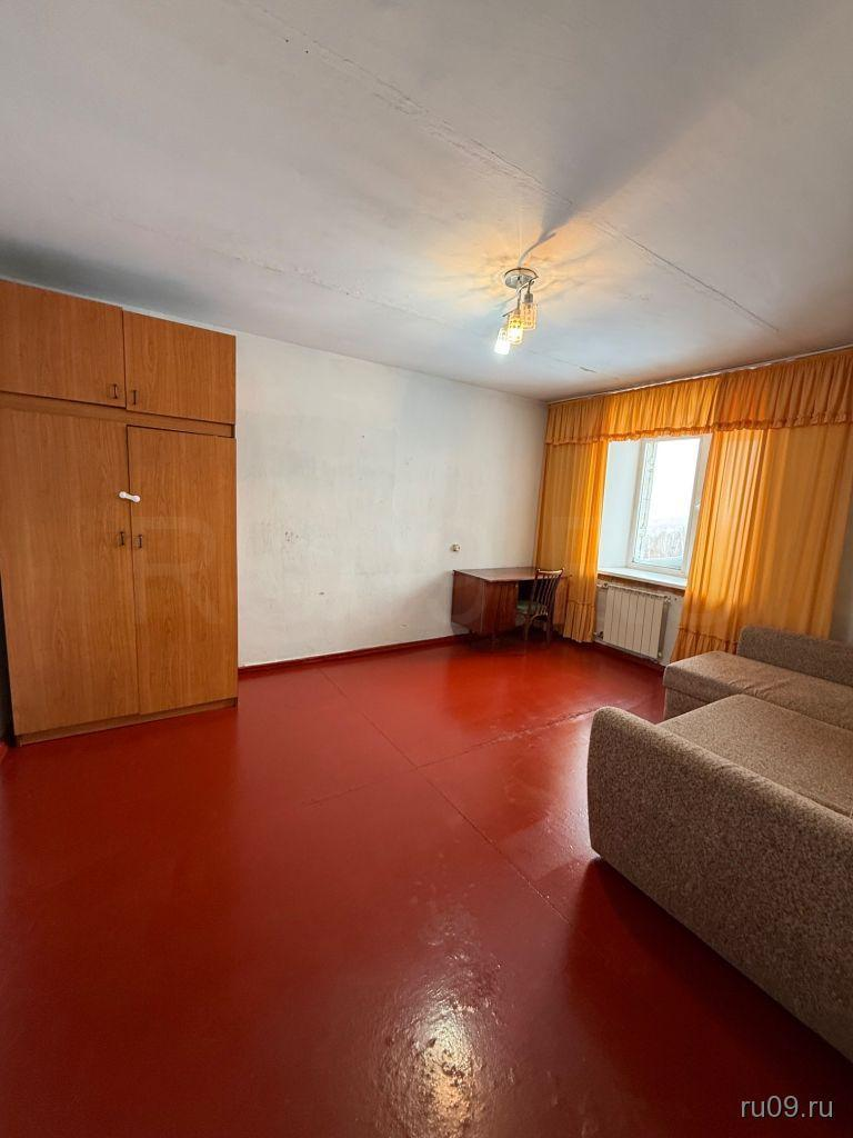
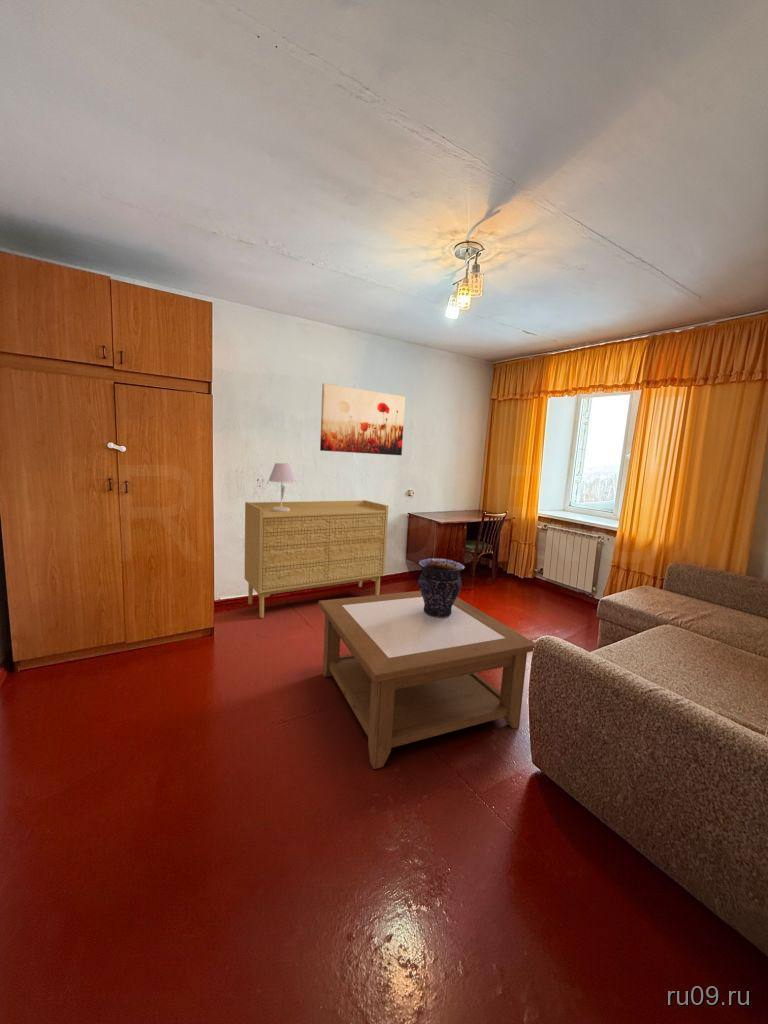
+ table lamp [267,462,296,512]
+ sideboard [244,499,389,619]
+ coffee table [317,590,536,770]
+ wall art [319,382,406,456]
+ vase [417,557,465,618]
